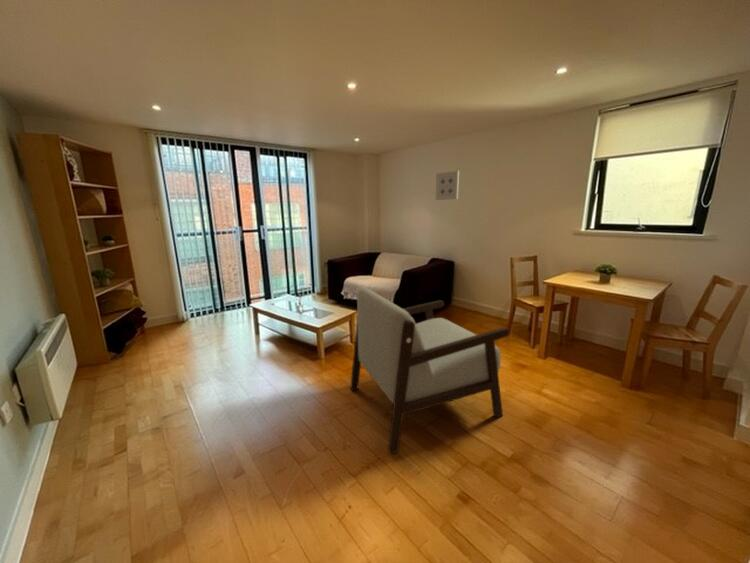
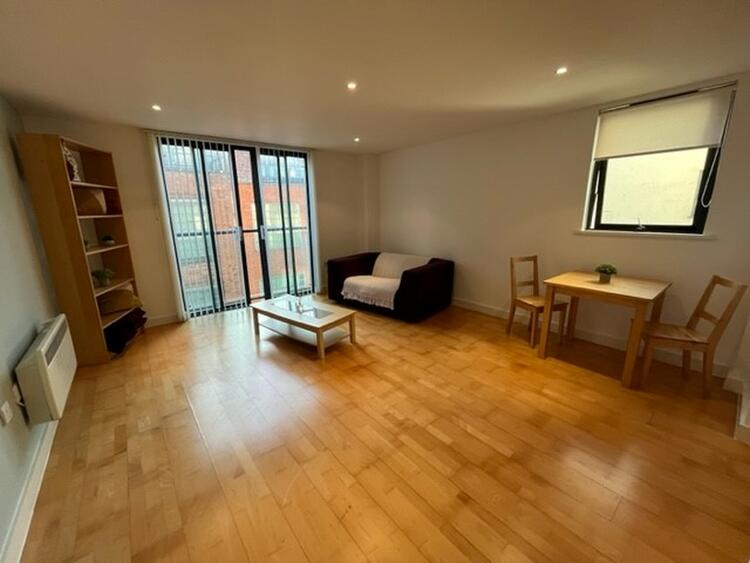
- wall art [434,170,460,201]
- armchair [349,287,510,455]
